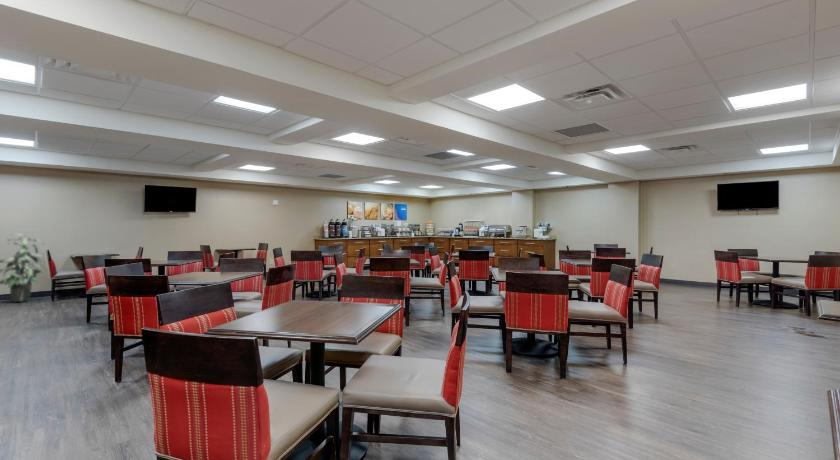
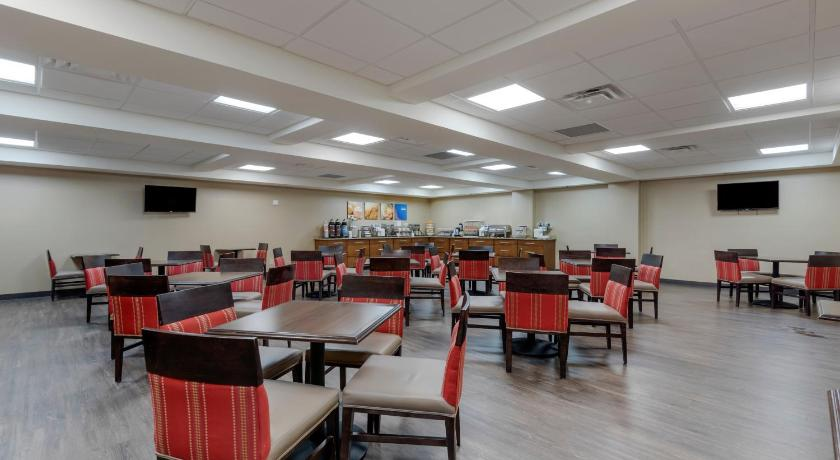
- indoor plant [0,233,45,303]
